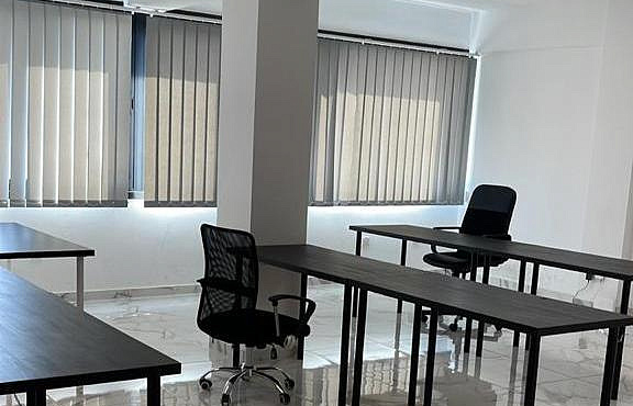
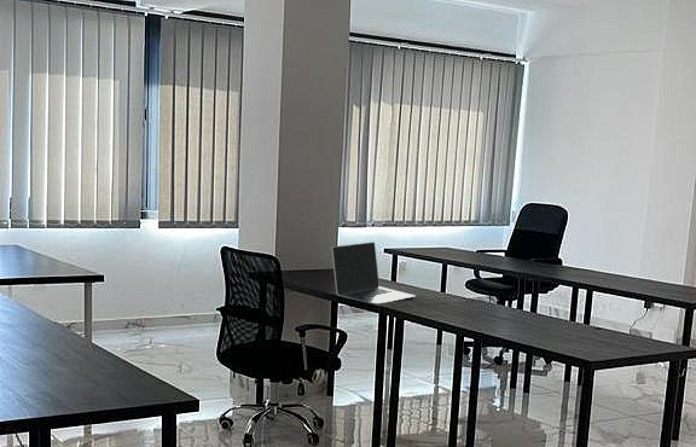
+ laptop [331,240,417,304]
